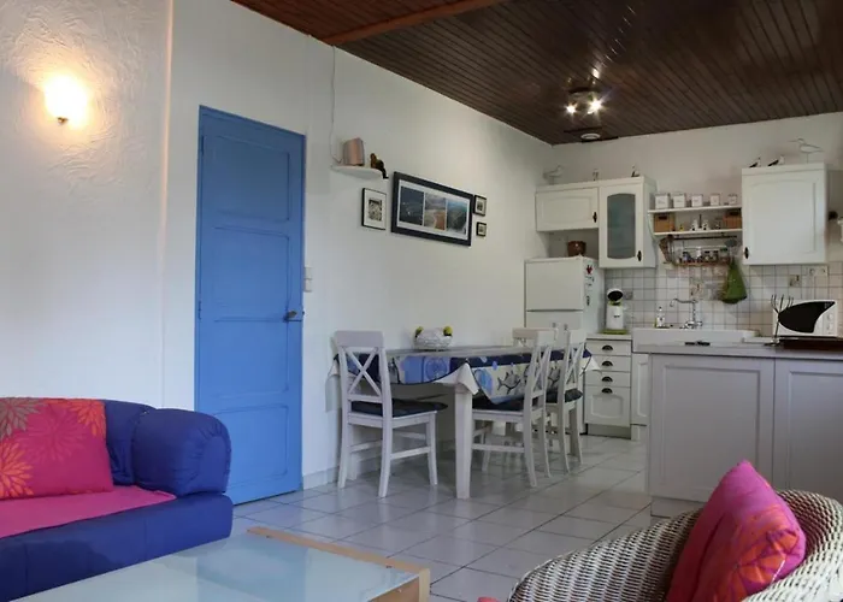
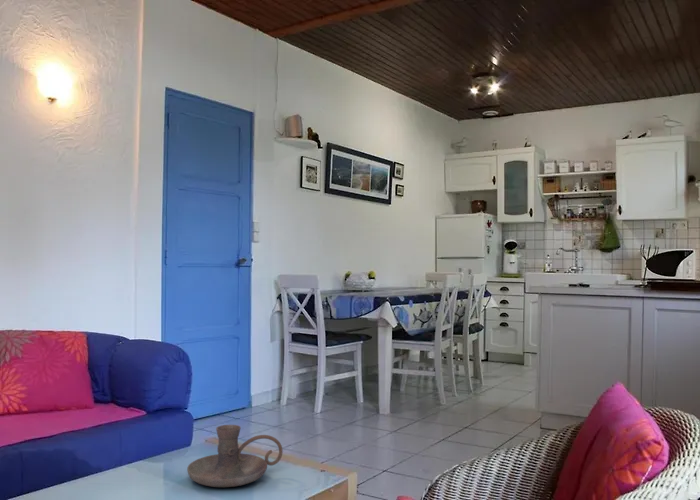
+ candle holder [186,424,284,488]
